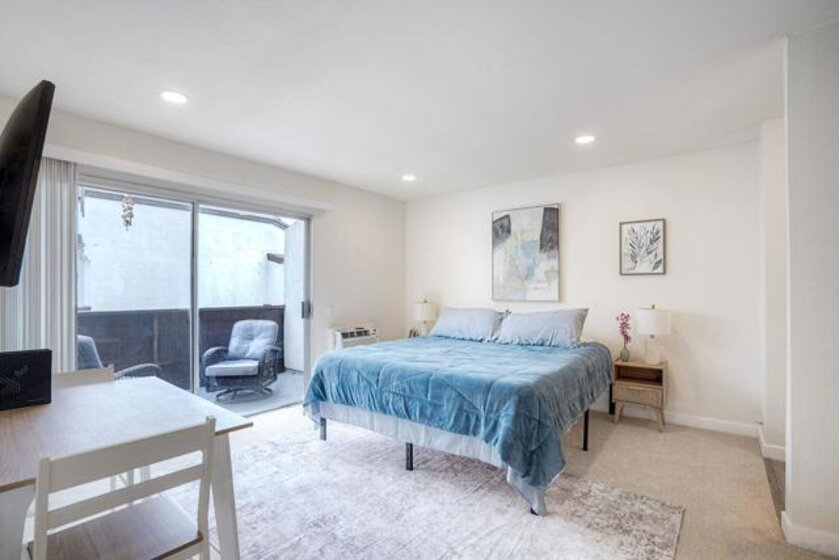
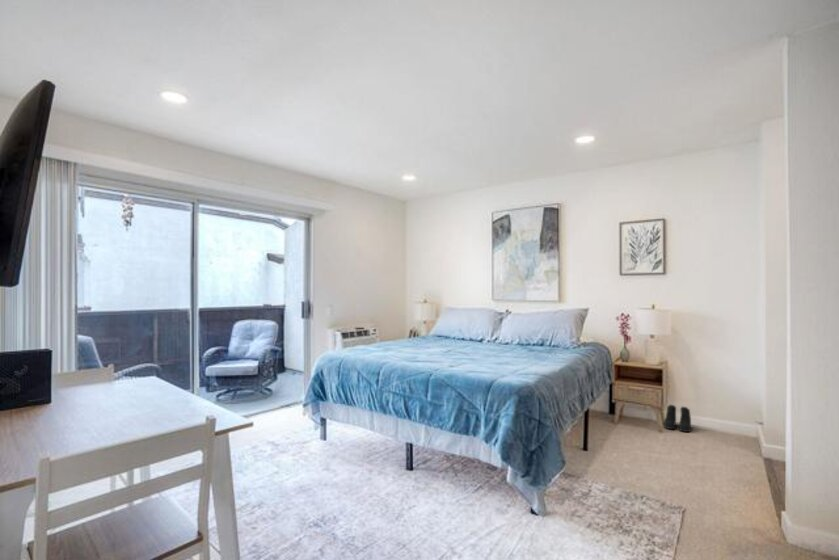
+ boots [663,404,692,433]
